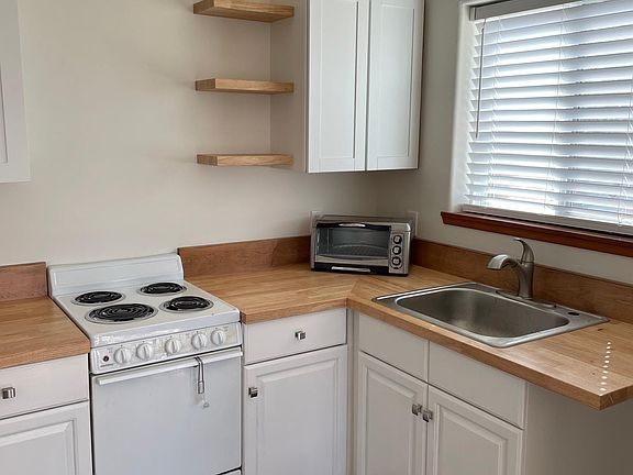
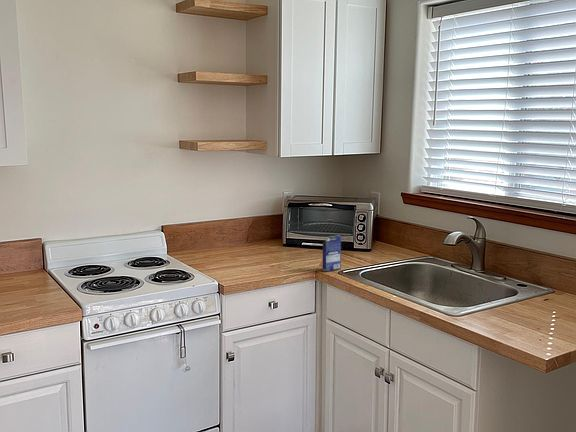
+ small box [322,234,342,272]
